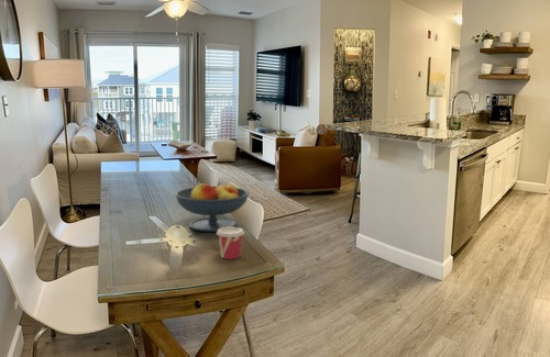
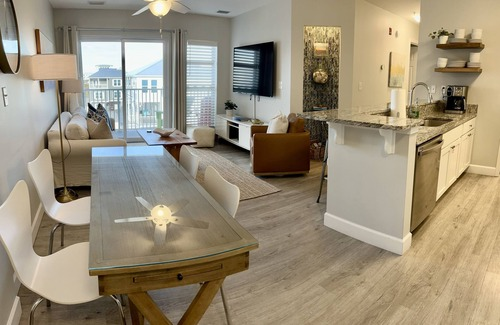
- fruit bowl [174,182,251,233]
- cup [216,226,245,260]
